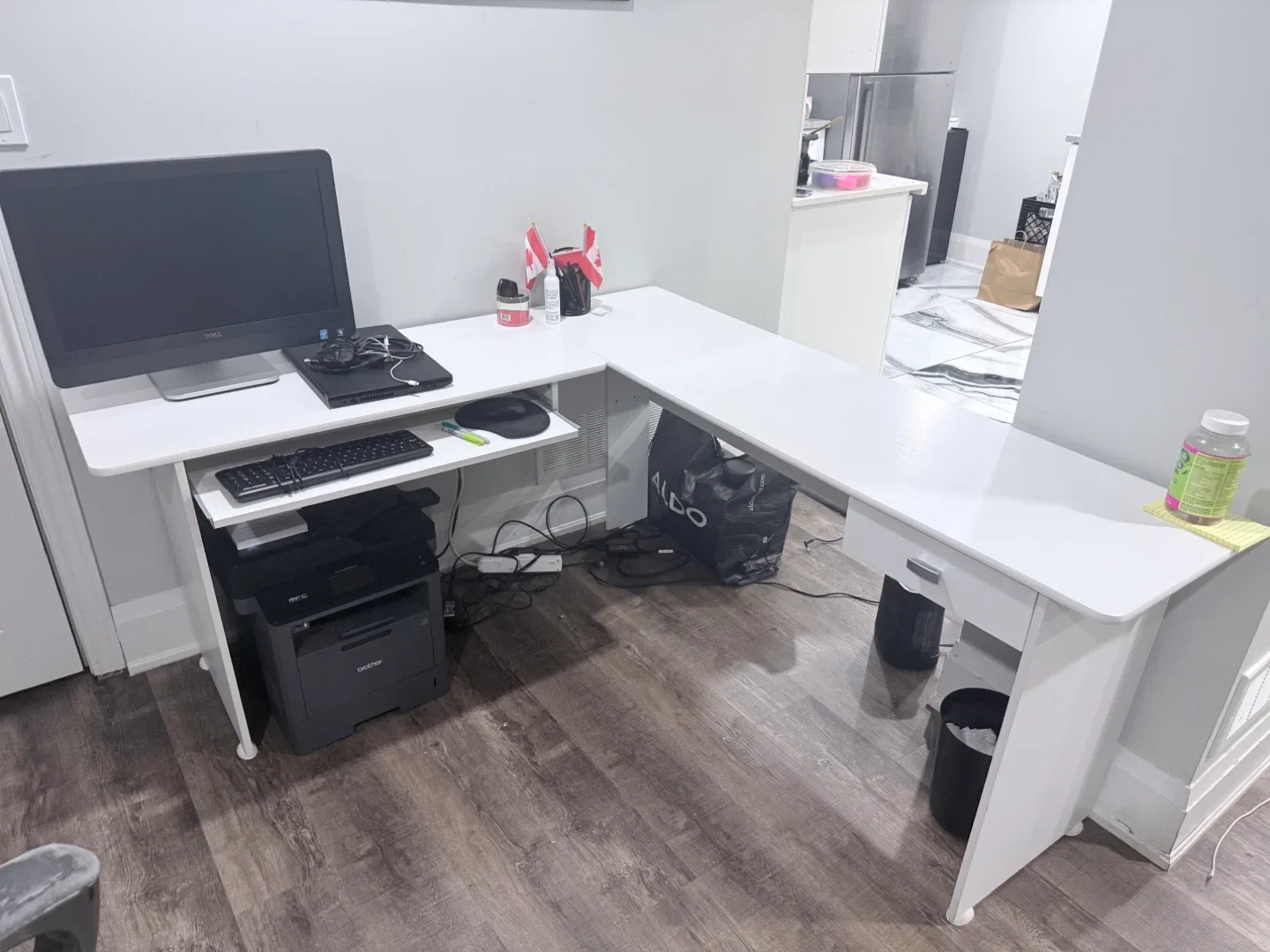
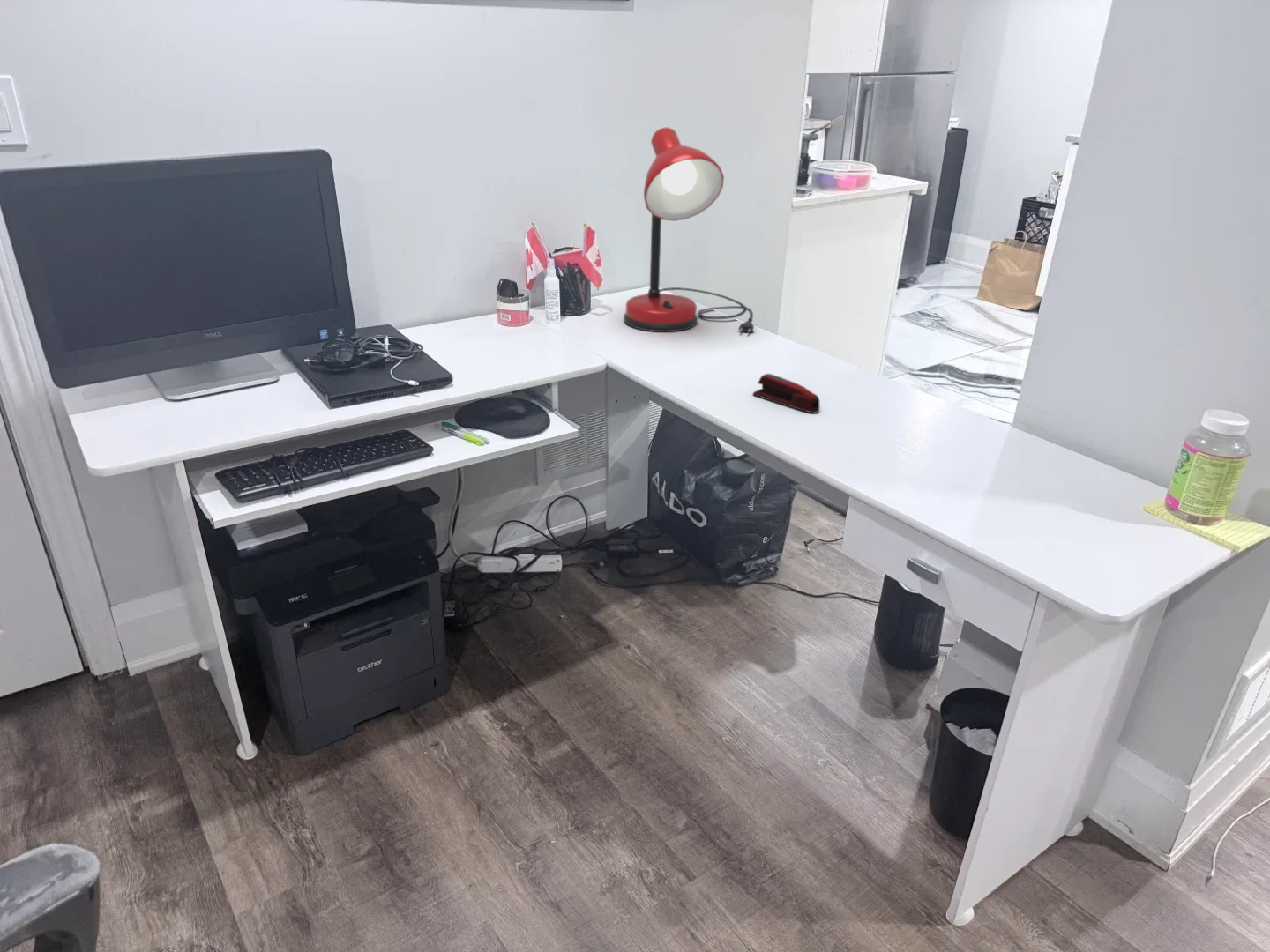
+ desk lamp [623,127,755,334]
+ stapler [751,373,821,413]
